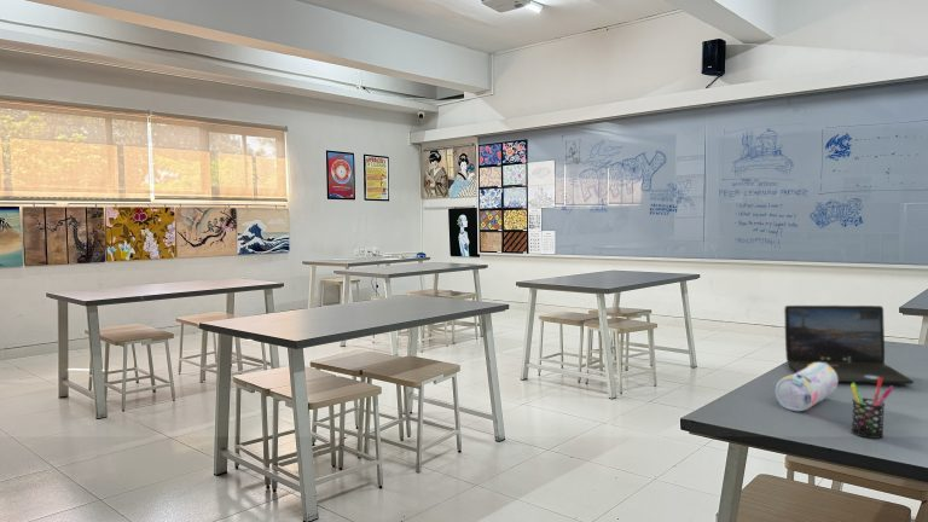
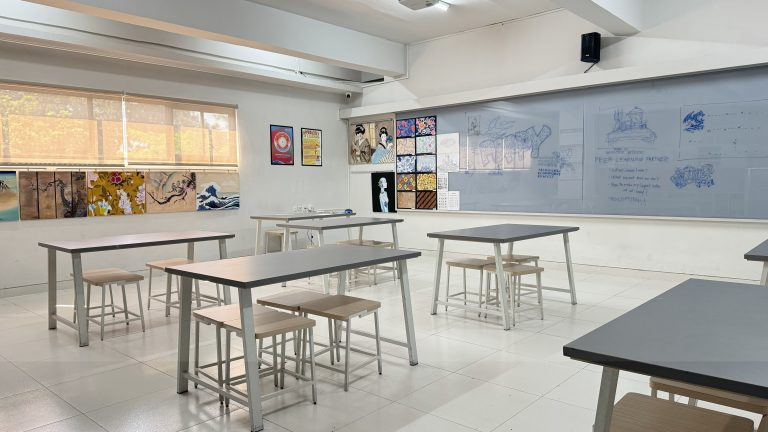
- pen holder [849,377,895,440]
- pencil case [775,362,839,412]
- laptop [783,304,915,387]
